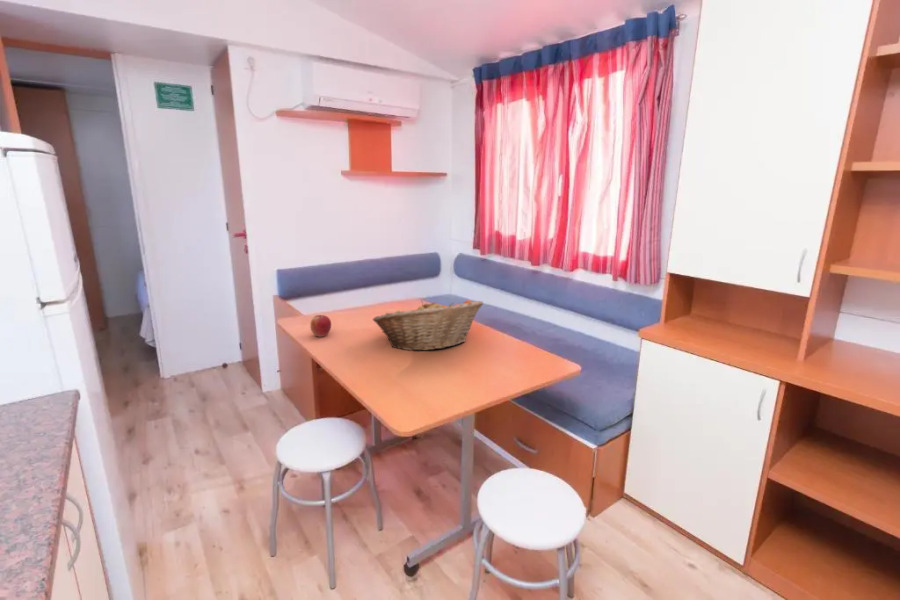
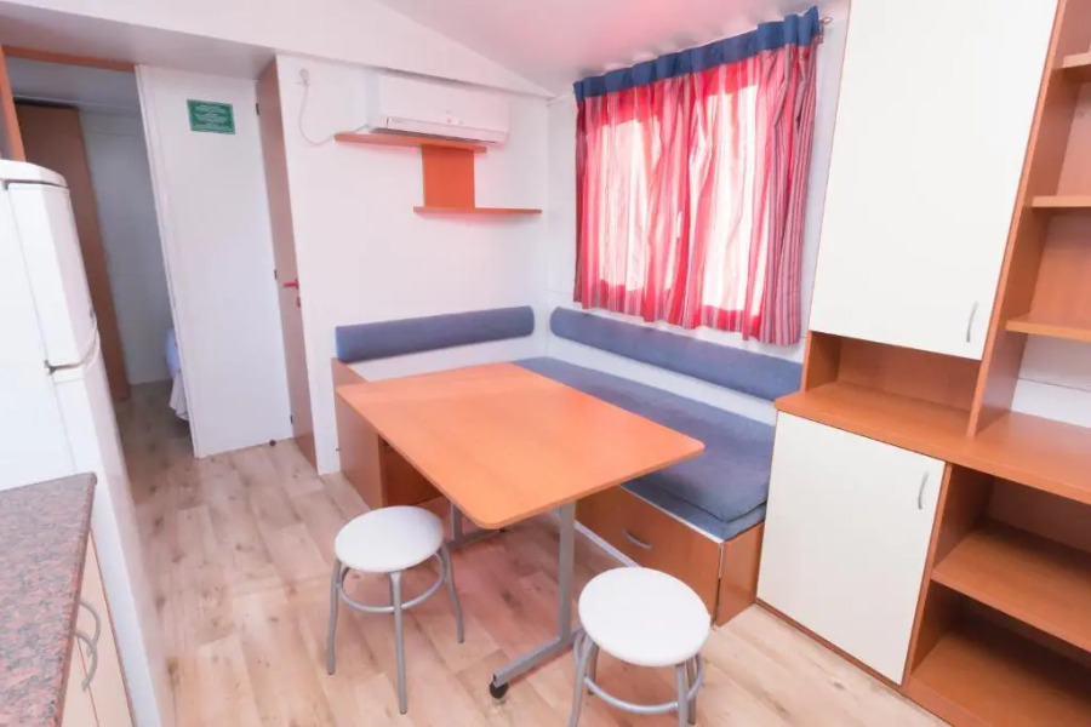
- apple [309,314,332,338]
- fruit basket [372,299,484,351]
